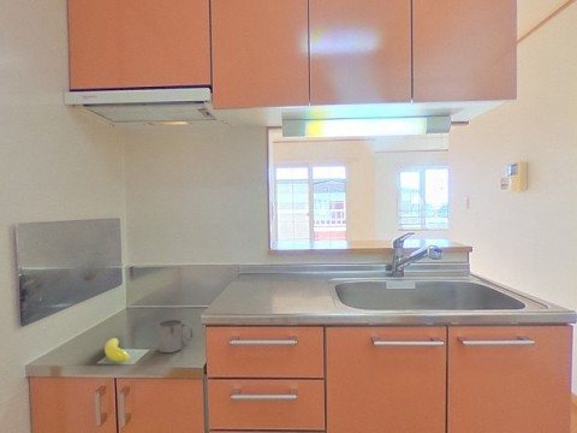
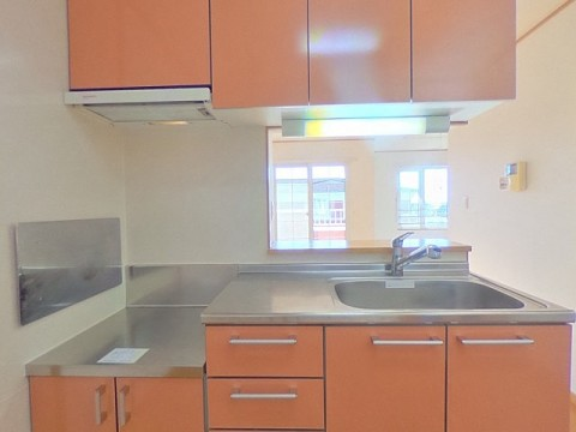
- mug [157,319,194,354]
- banana [103,337,131,363]
